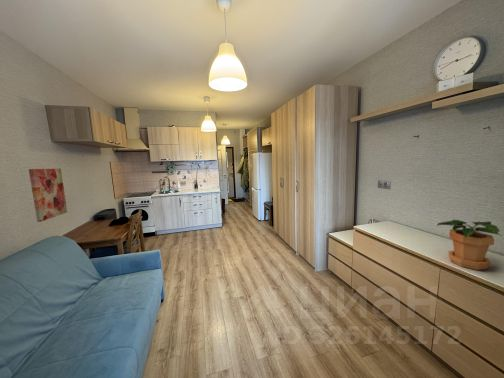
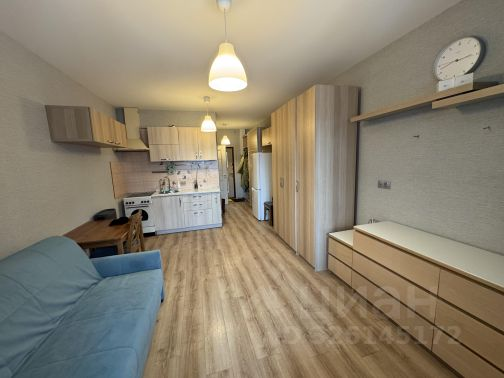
- potted plant [436,219,501,271]
- wall art [28,168,68,223]
